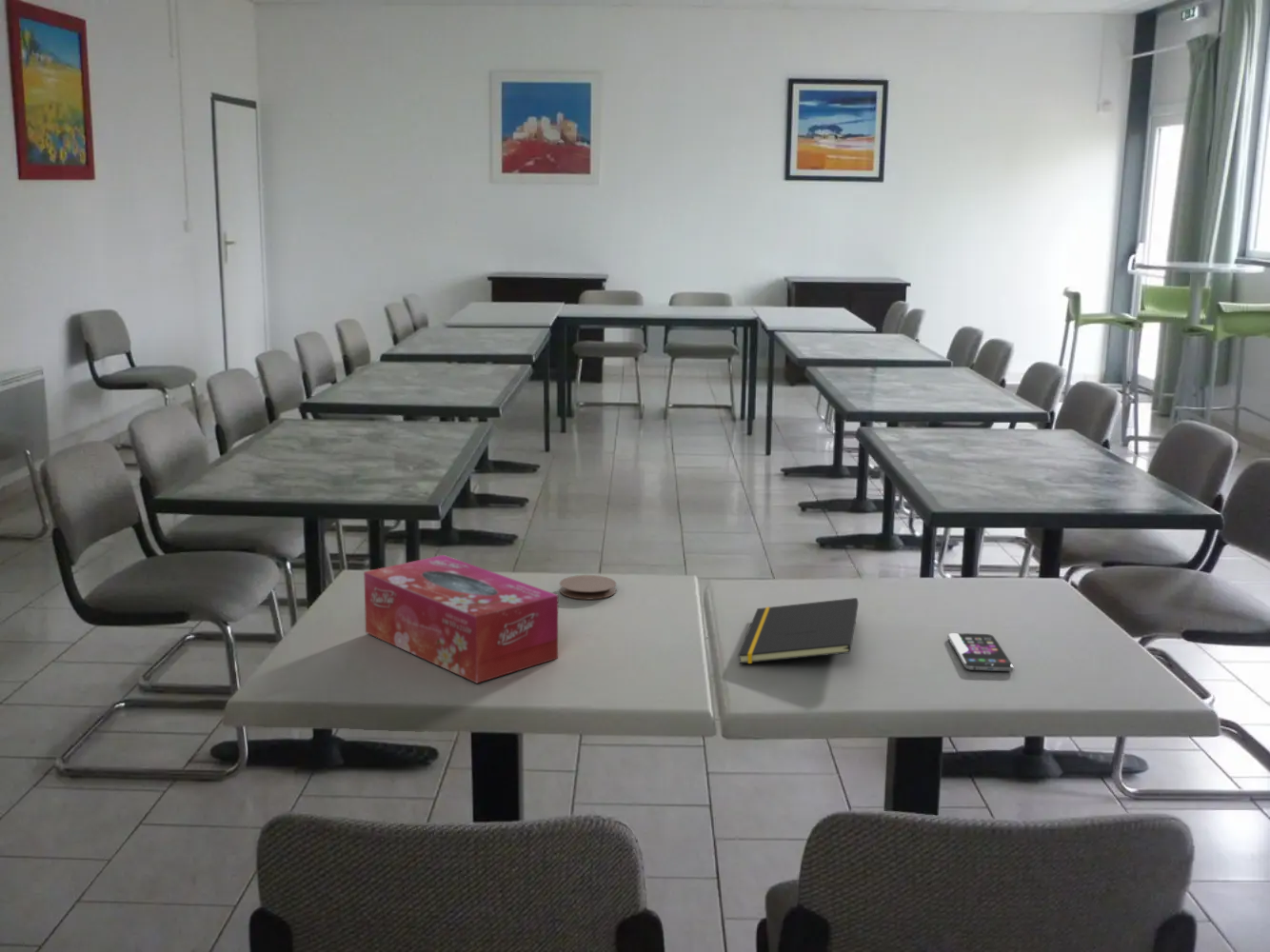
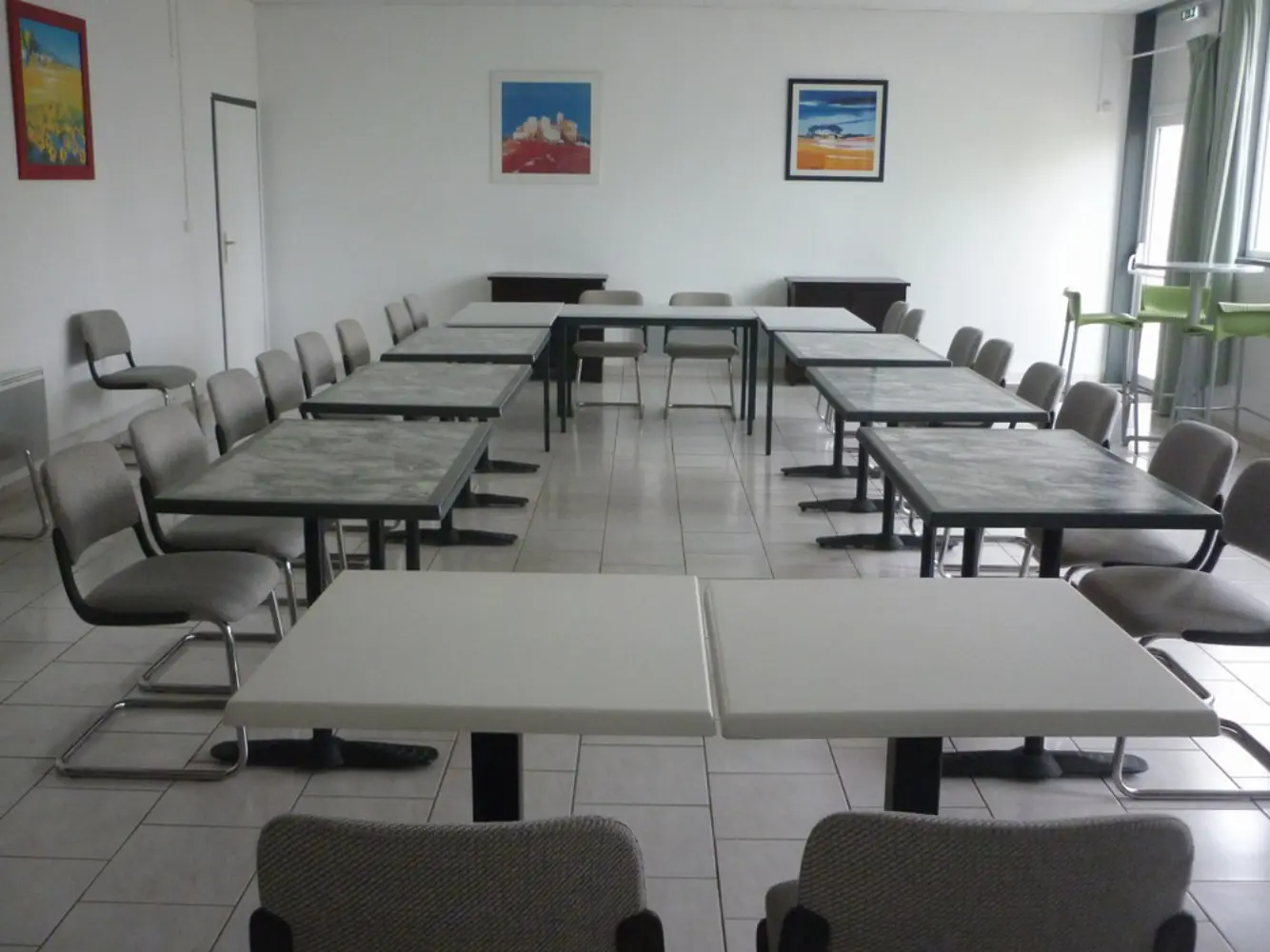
- tissue box [363,554,559,684]
- coaster [559,574,617,600]
- smartphone [947,632,1015,672]
- notepad [737,597,859,664]
